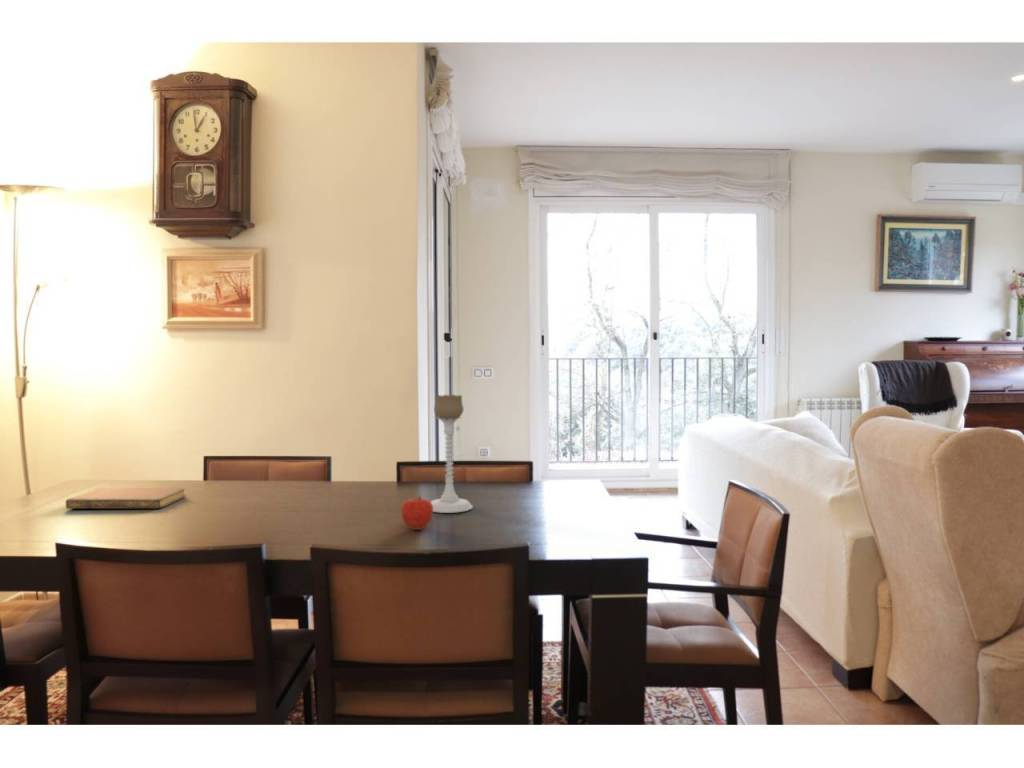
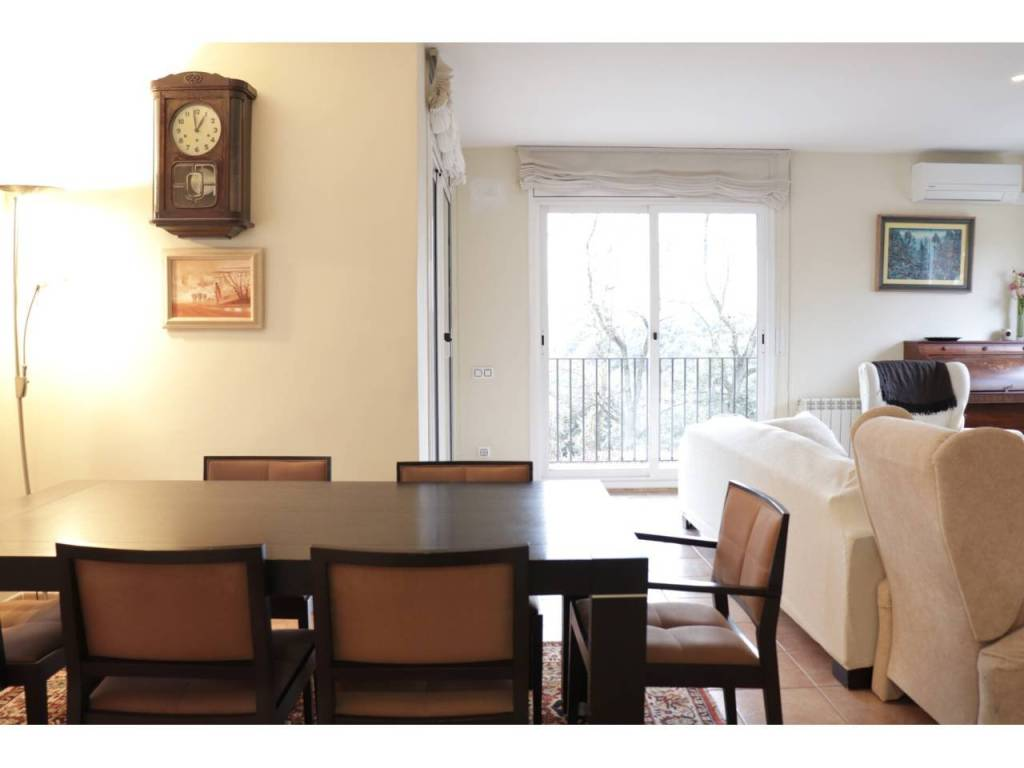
- candle holder [430,394,474,514]
- notebook [65,487,186,510]
- fruit [400,495,434,531]
